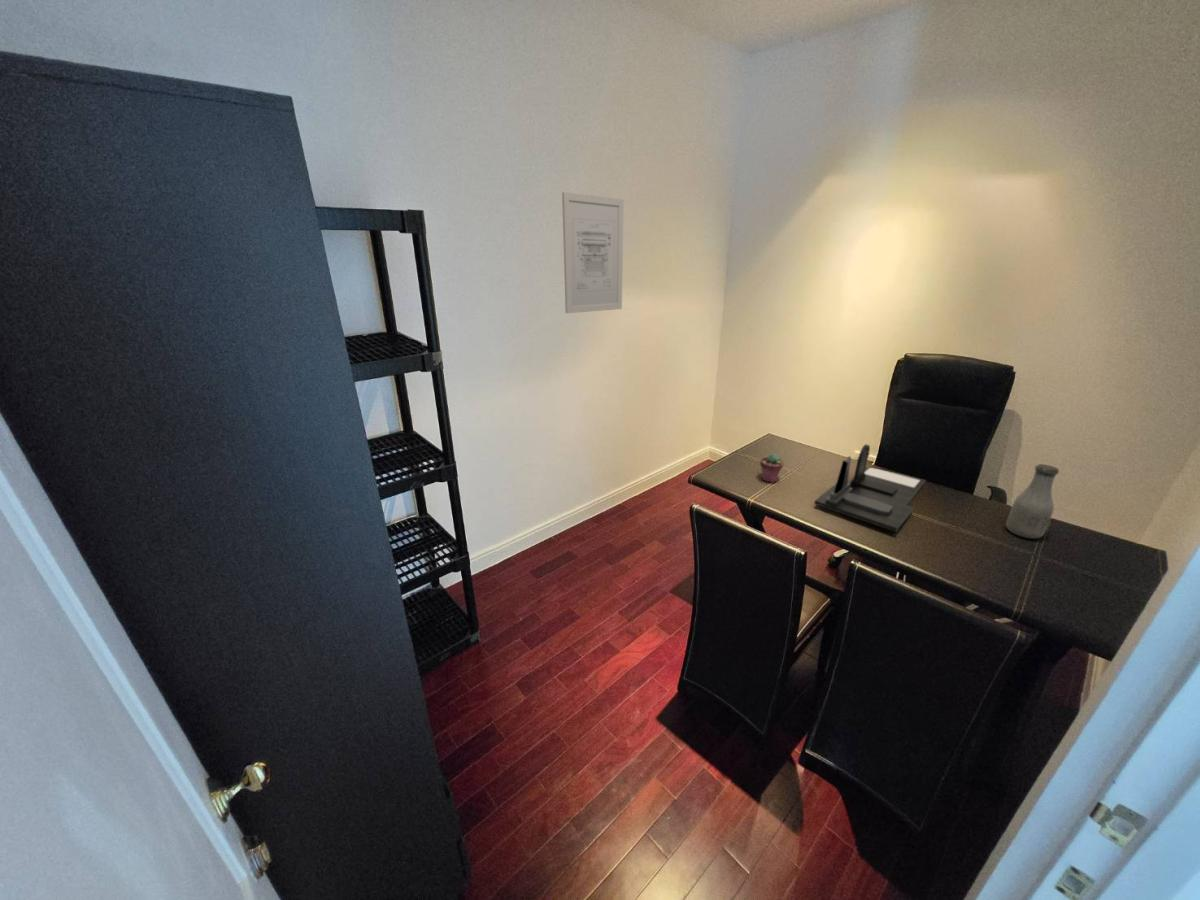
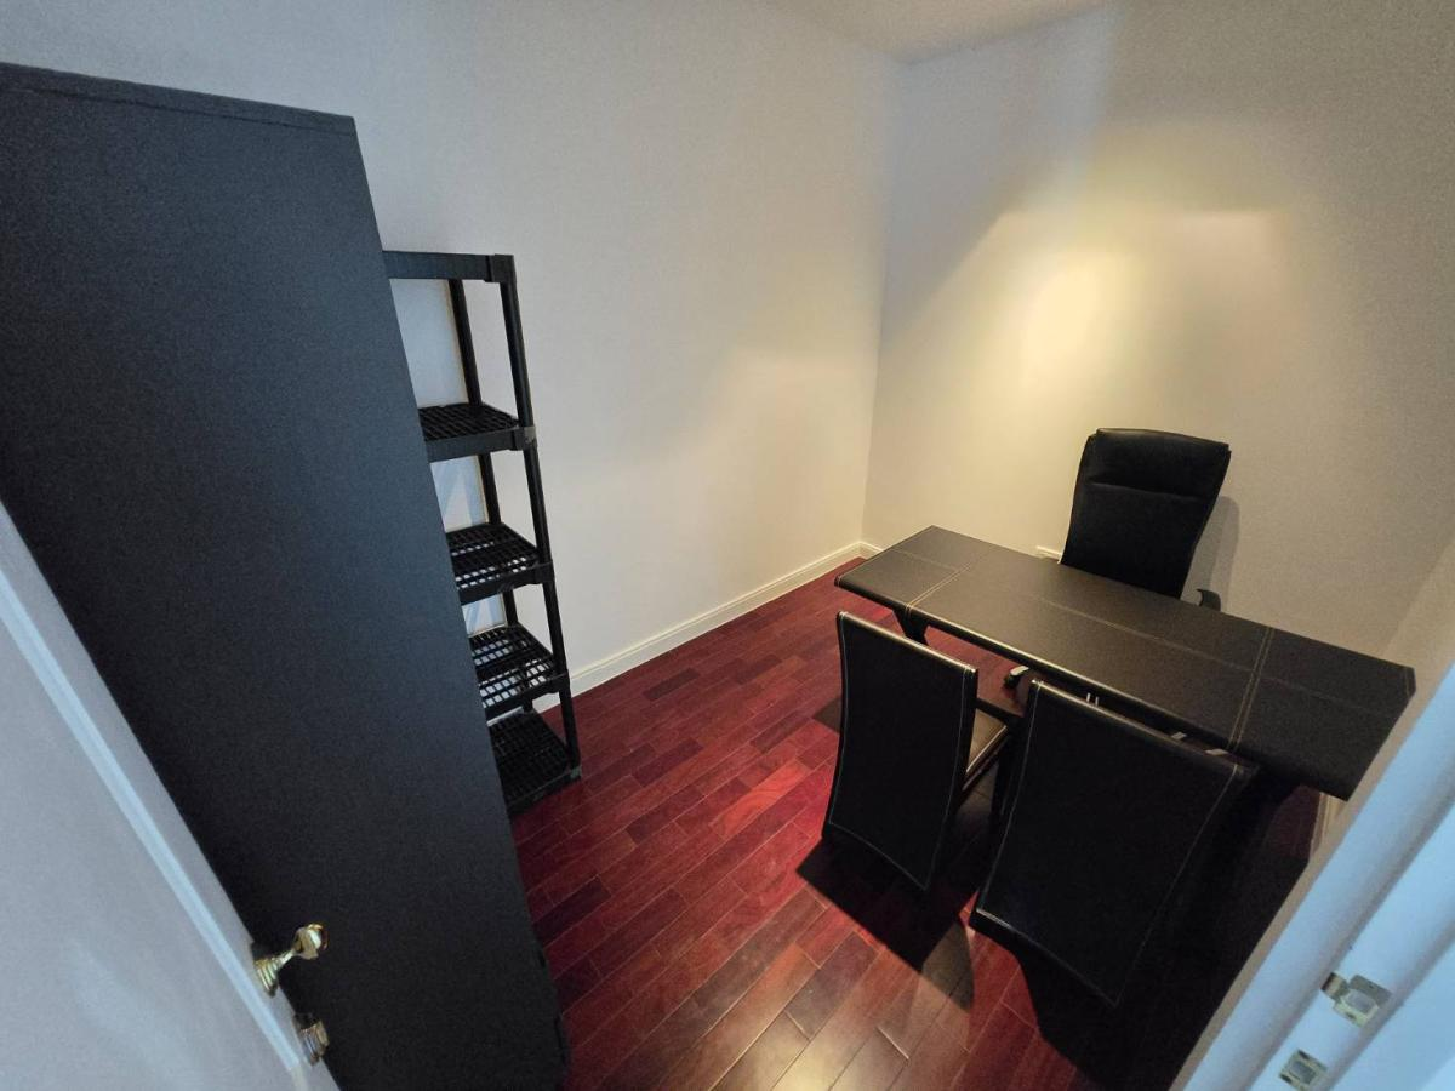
- bottle [1005,463,1060,539]
- wall art [561,191,625,314]
- potted succulent [759,452,785,484]
- desk organizer [813,443,927,533]
